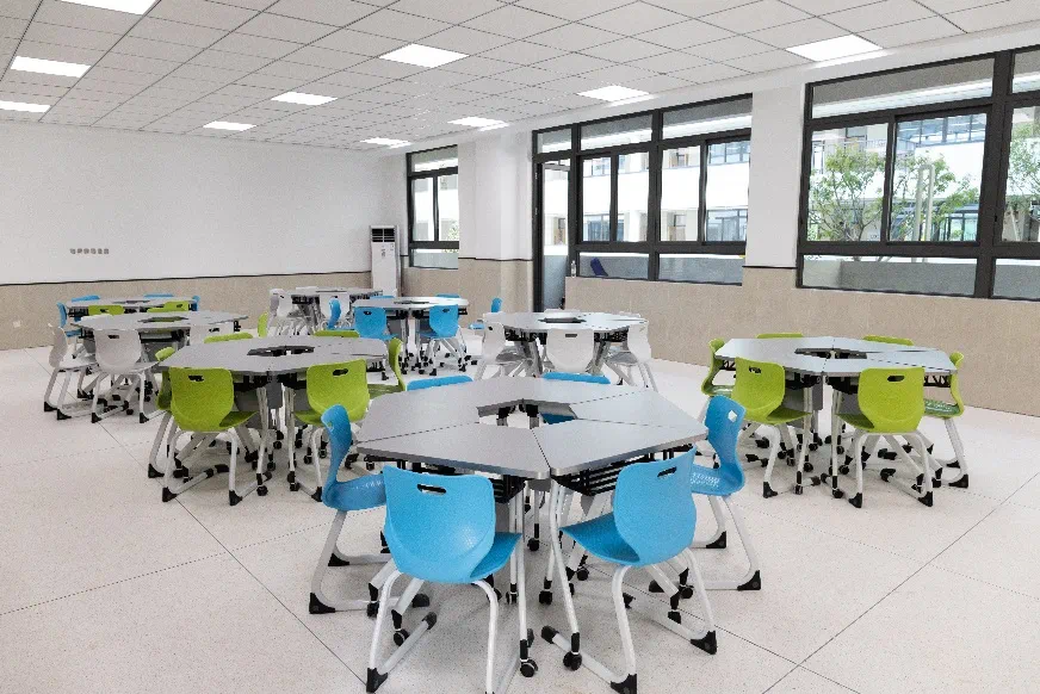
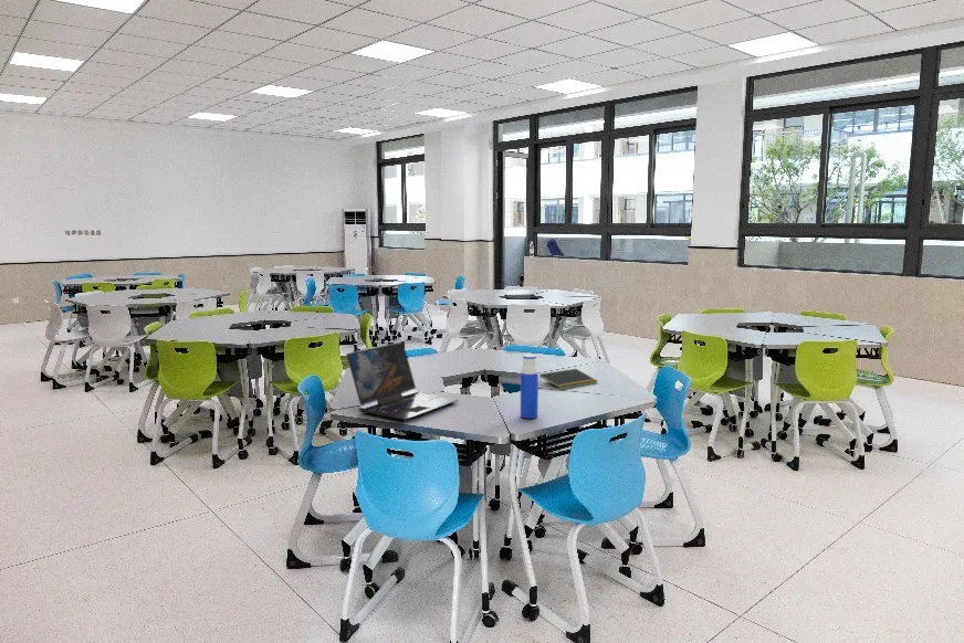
+ laptop [345,340,459,421]
+ water bottle [520,354,539,420]
+ notepad [538,368,598,390]
